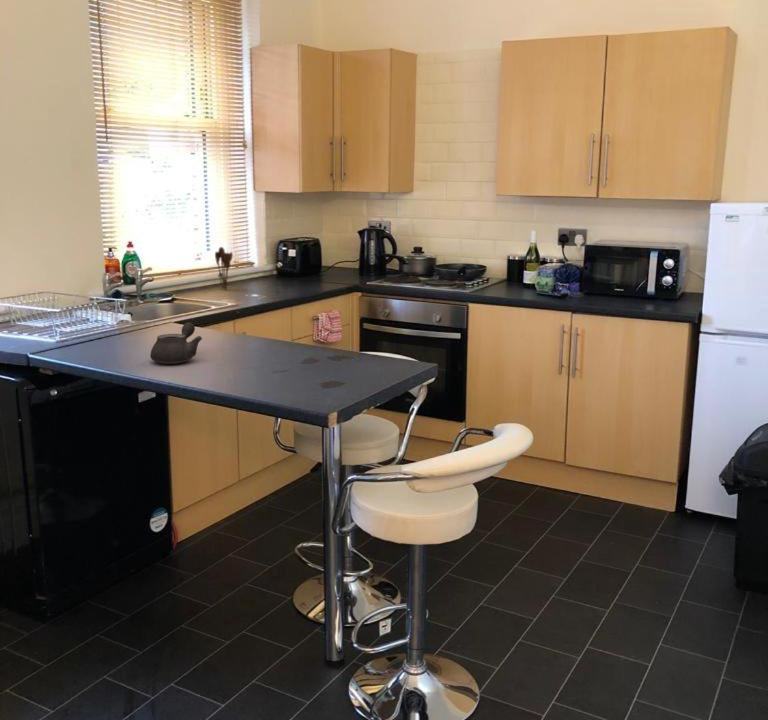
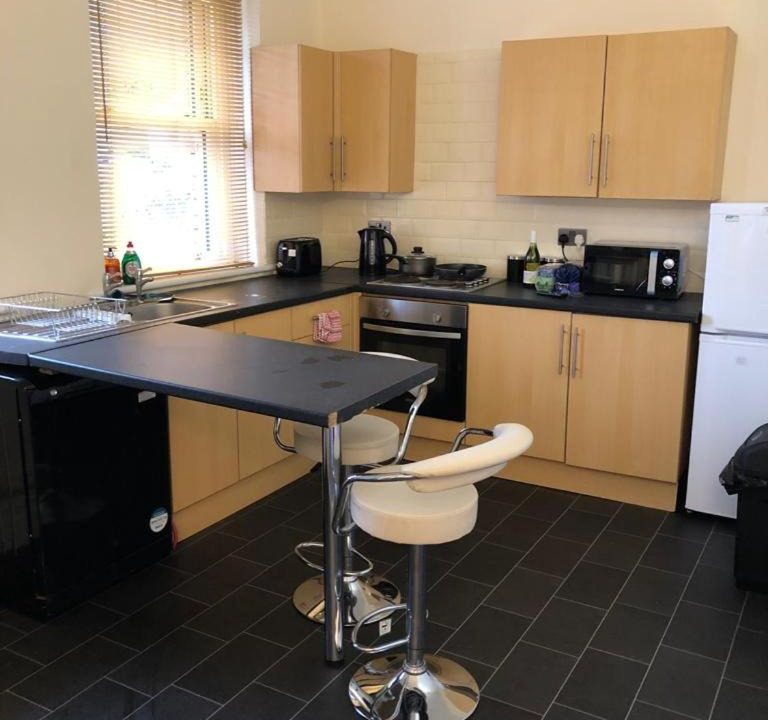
- teapot [149,321,203,365]
- utensil holder [214,246,234,290]
